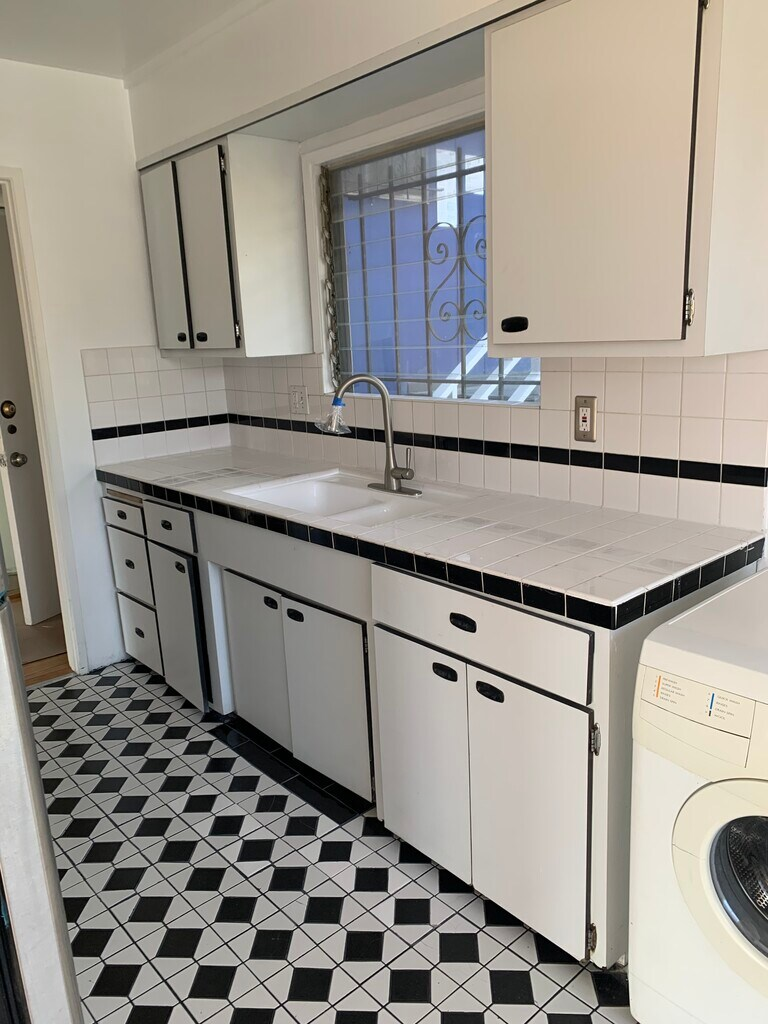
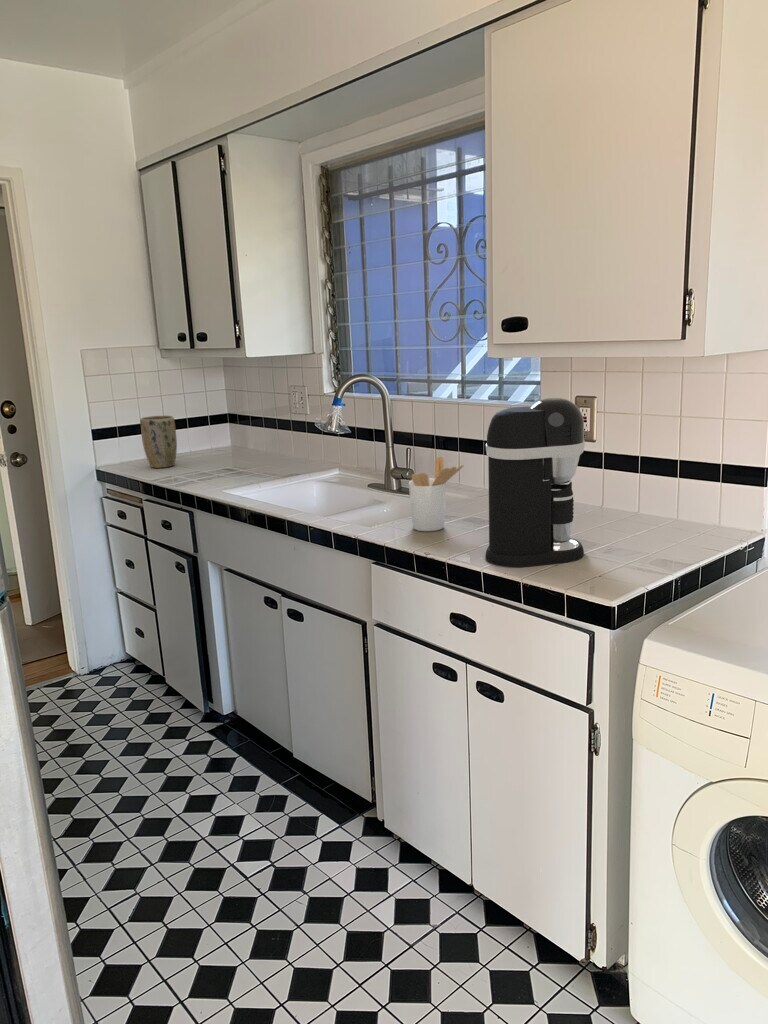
+ coffee maker [484,397,586,568]
+ utensil holder [408,456,465,532]
+ plant pot [139,415,178,469]
